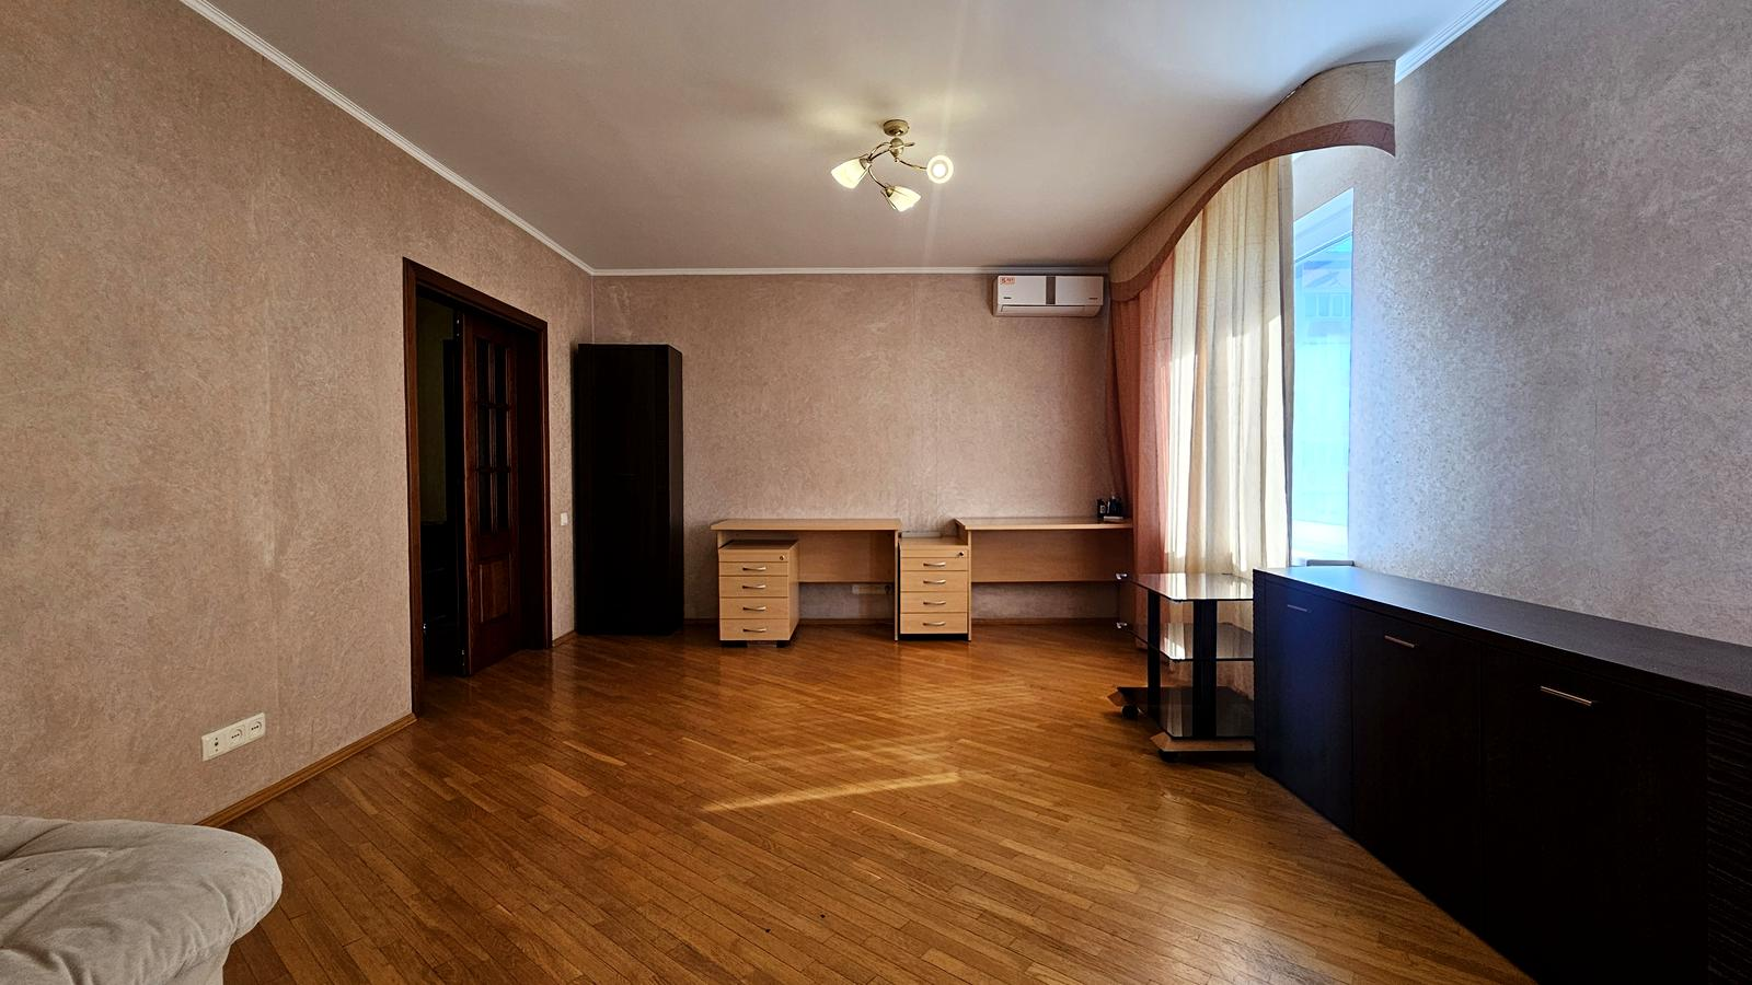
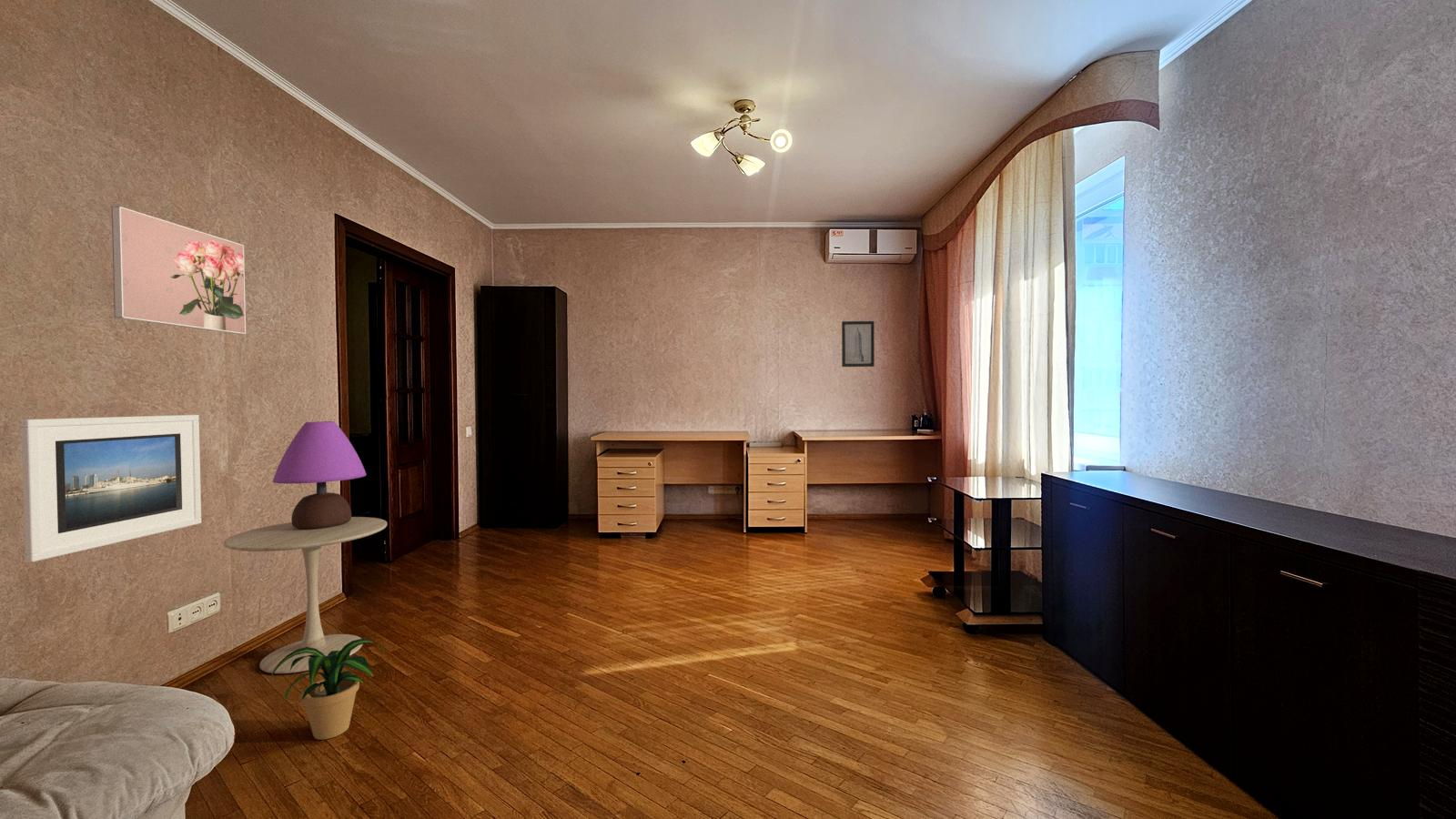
+ side table [223,516,388,674]
+ potted plant [270,638,386,741]
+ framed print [111,206,247,335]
+ wall art [841,320,875,368]
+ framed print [20,414,202,562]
+ table lamp [272,420,367,530]
